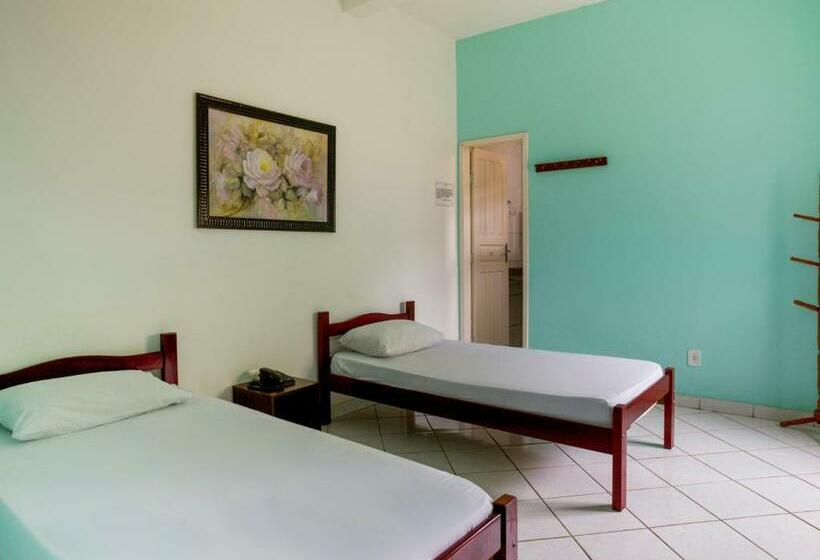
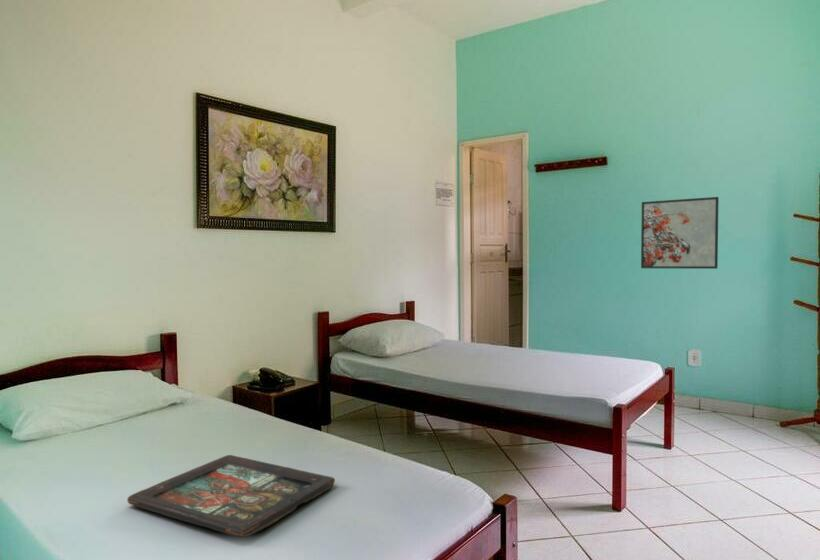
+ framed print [640,196,720,270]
+ decorative tray [126,454,336,538]
